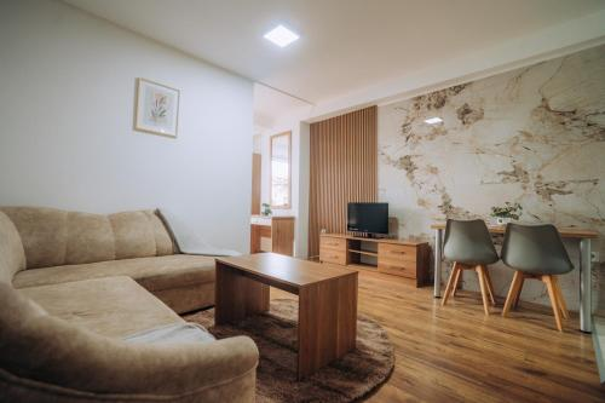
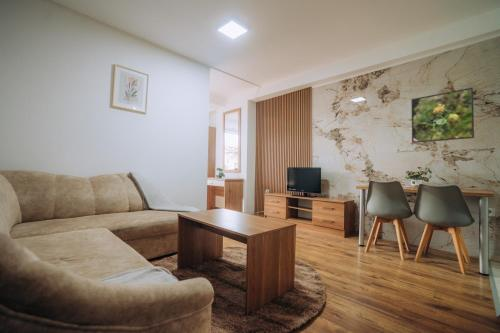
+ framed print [410,87,475,144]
